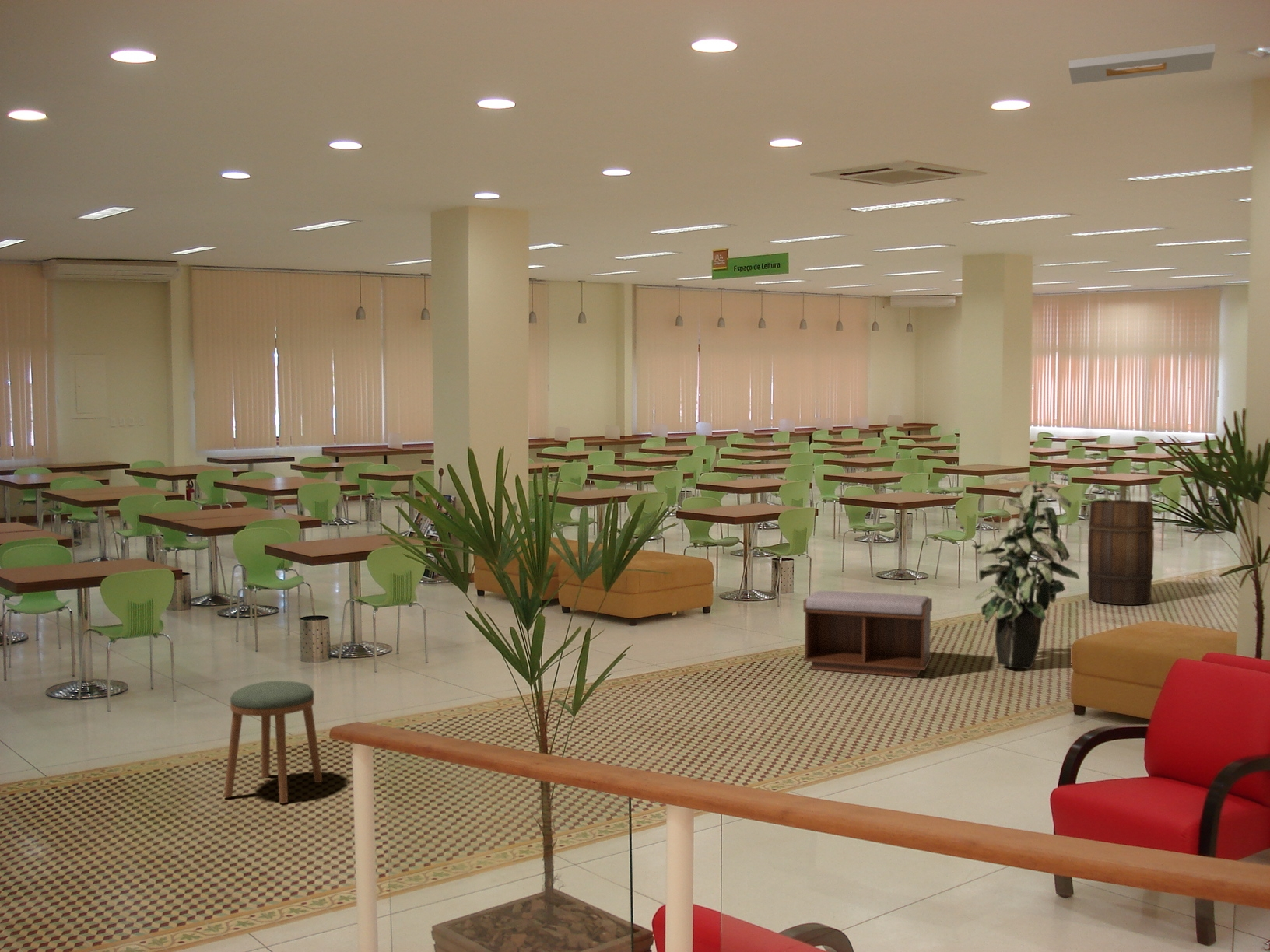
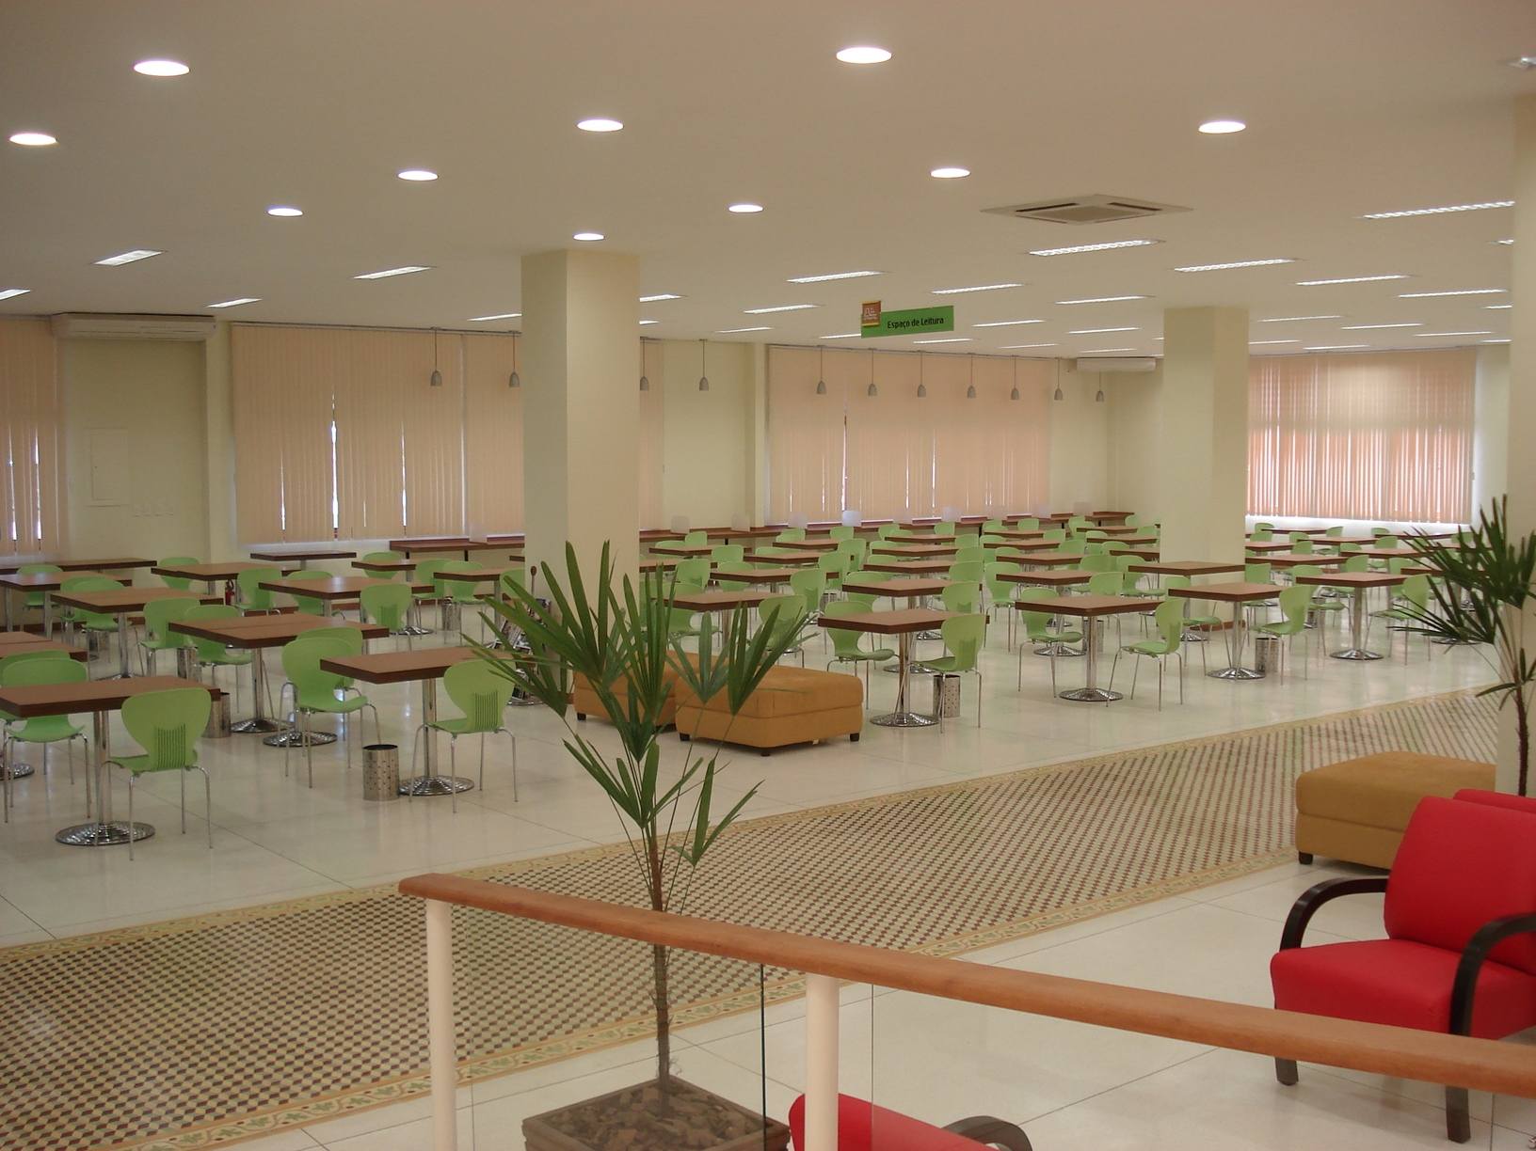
- stool [223,680,323,804]
- indoor plant [970,474,1080,670]
- bench [802,590,933,678]
- wooden barrel [1086,499,1155,606]
- ceiling vent [1068,43,1216,85]
